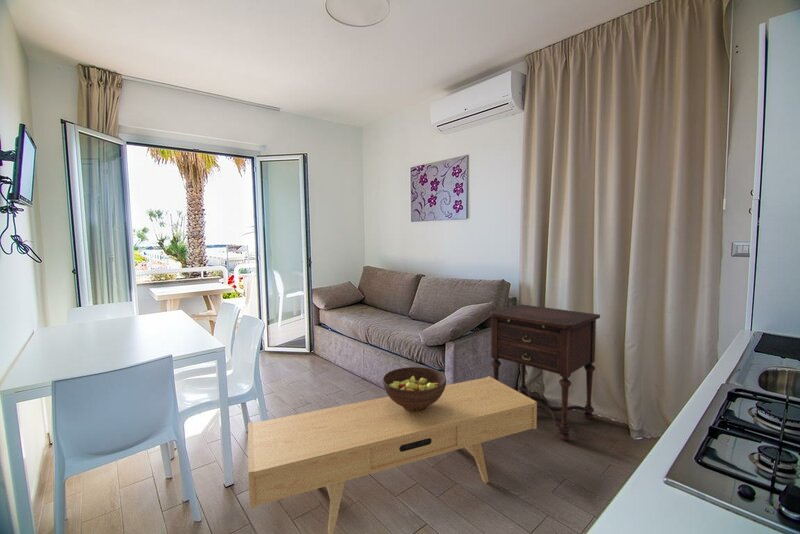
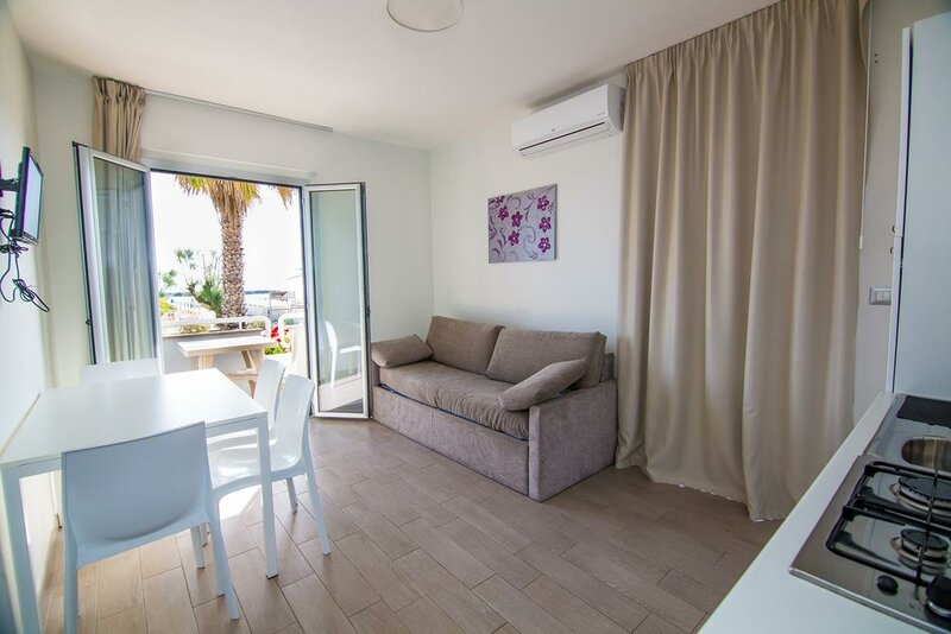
- side table [489,303,601,441]
- tv console [247,375,538,534]
- fruit bowl [382,366,447,411]
